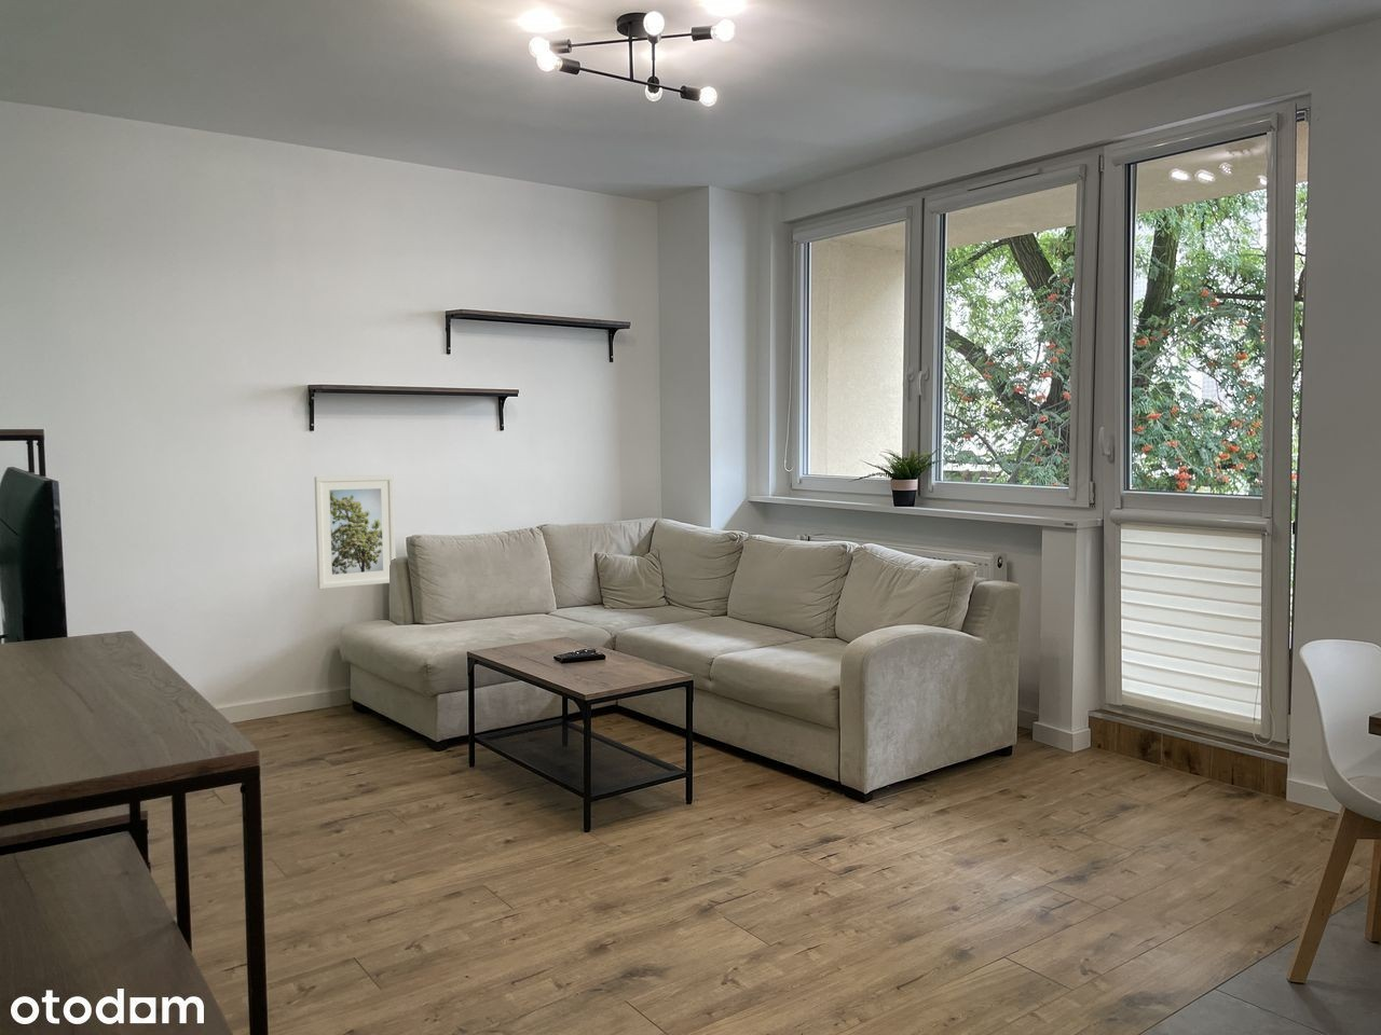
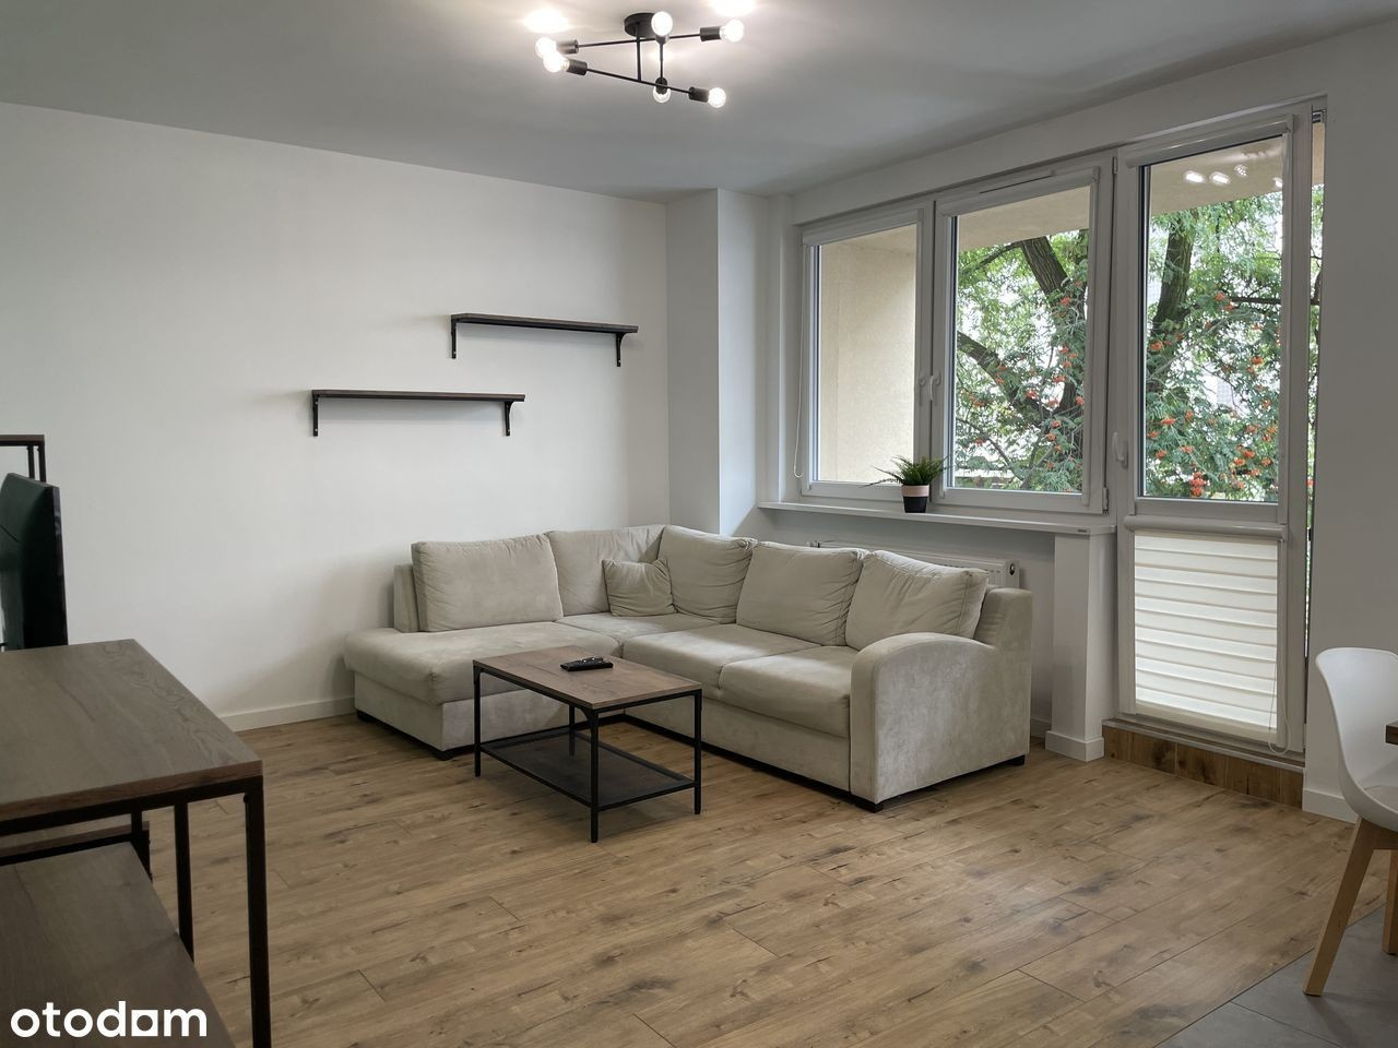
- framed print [314,474,397,589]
